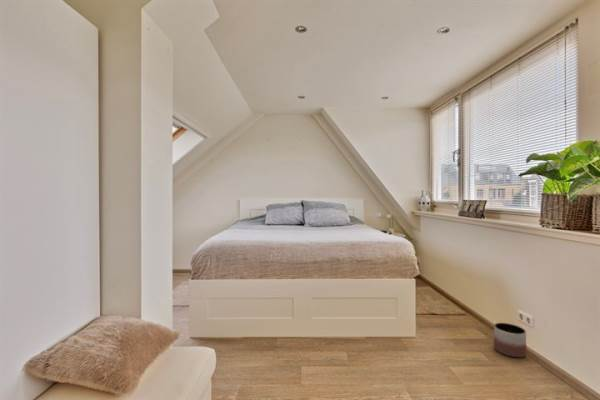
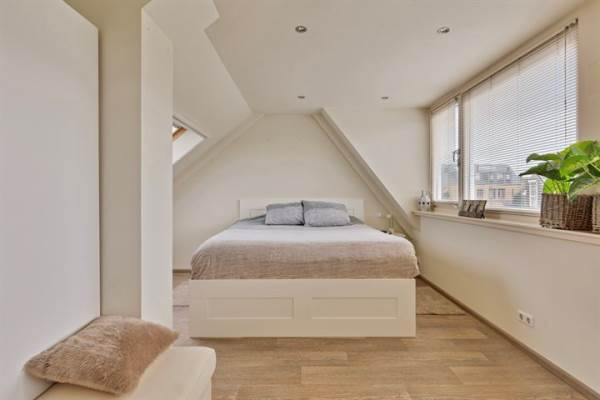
- planter [493,322,527,358]
